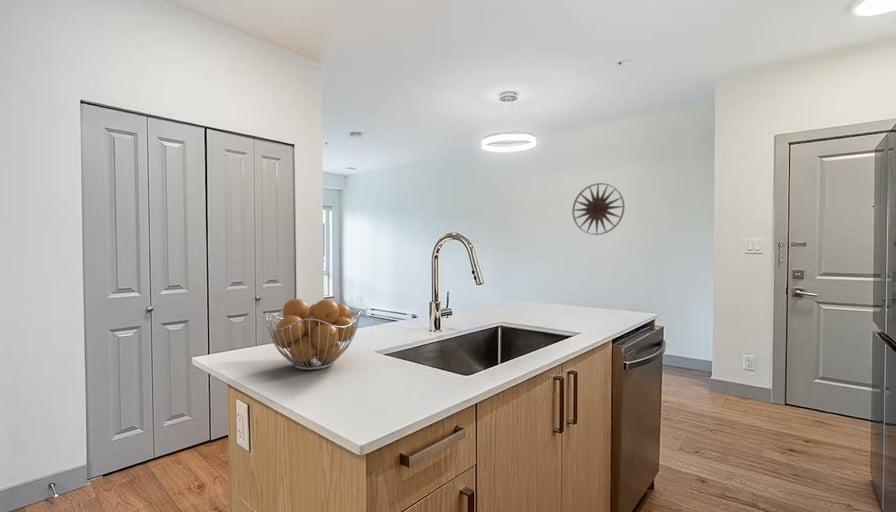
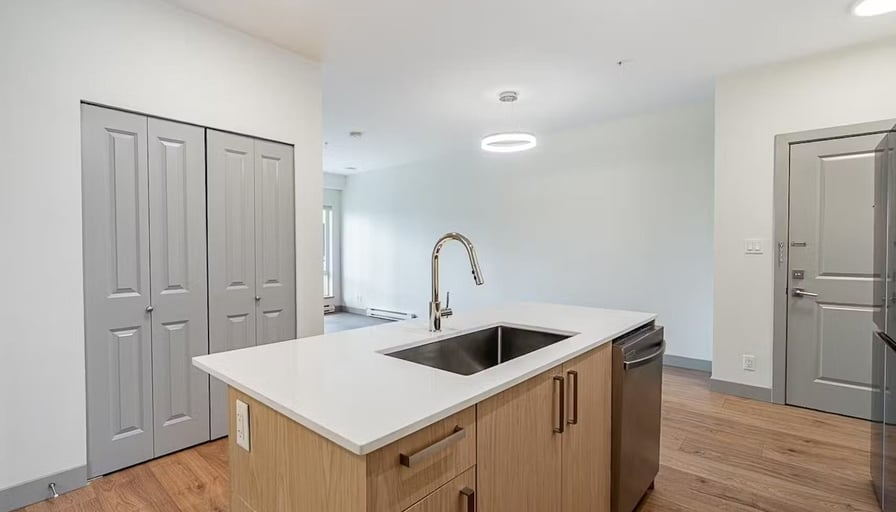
- wall art [571,182,625,236]
- fruit basket [264,298,361,371]
